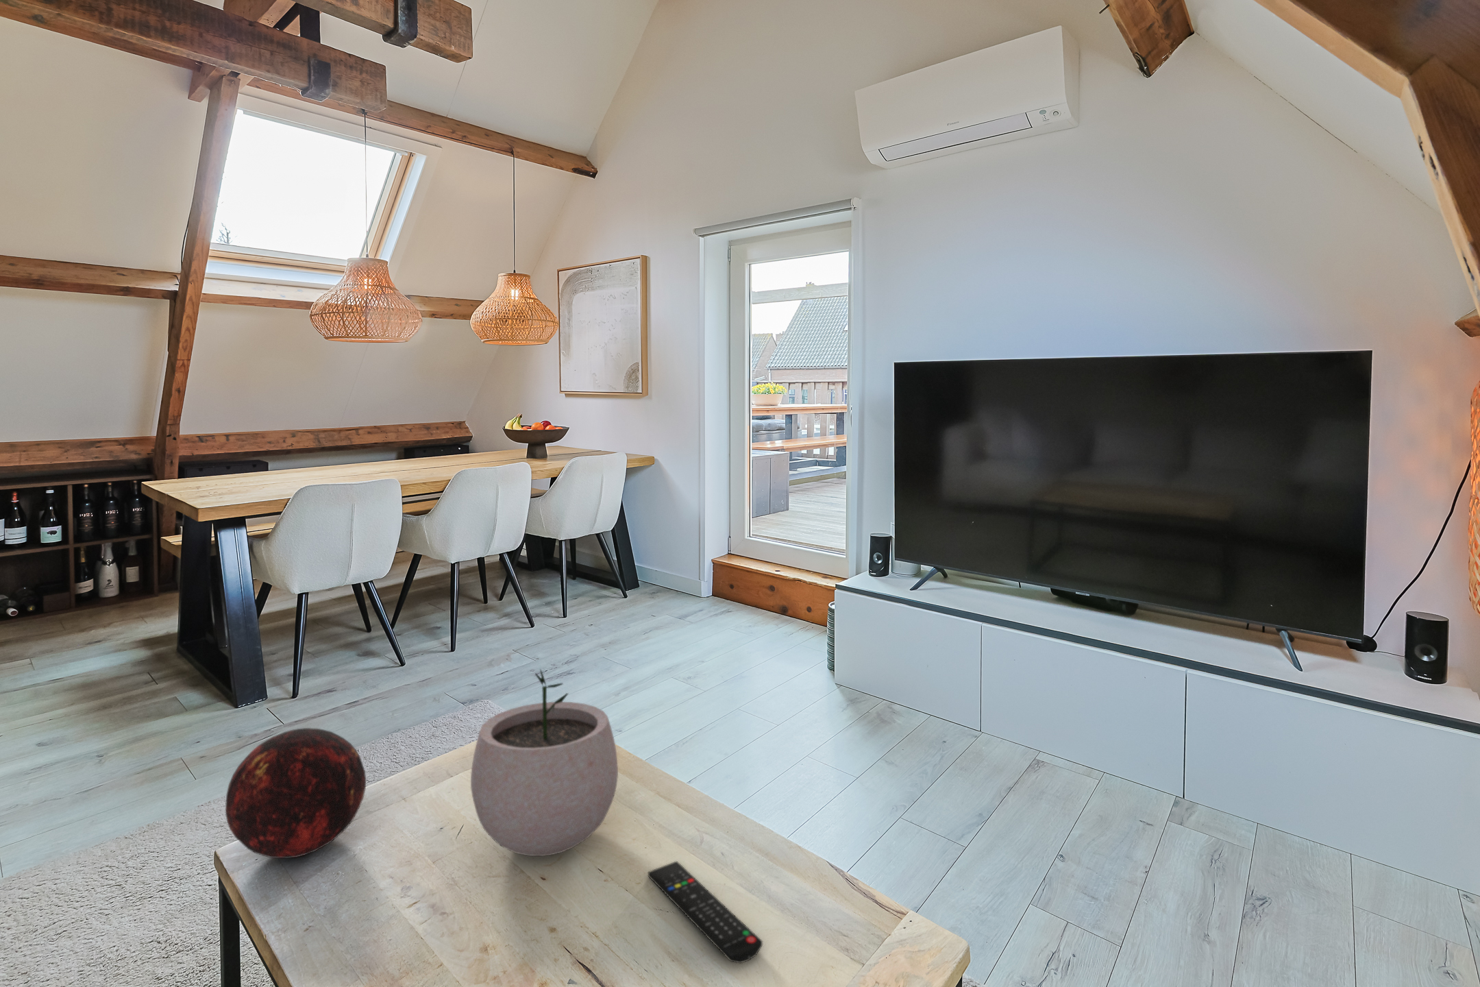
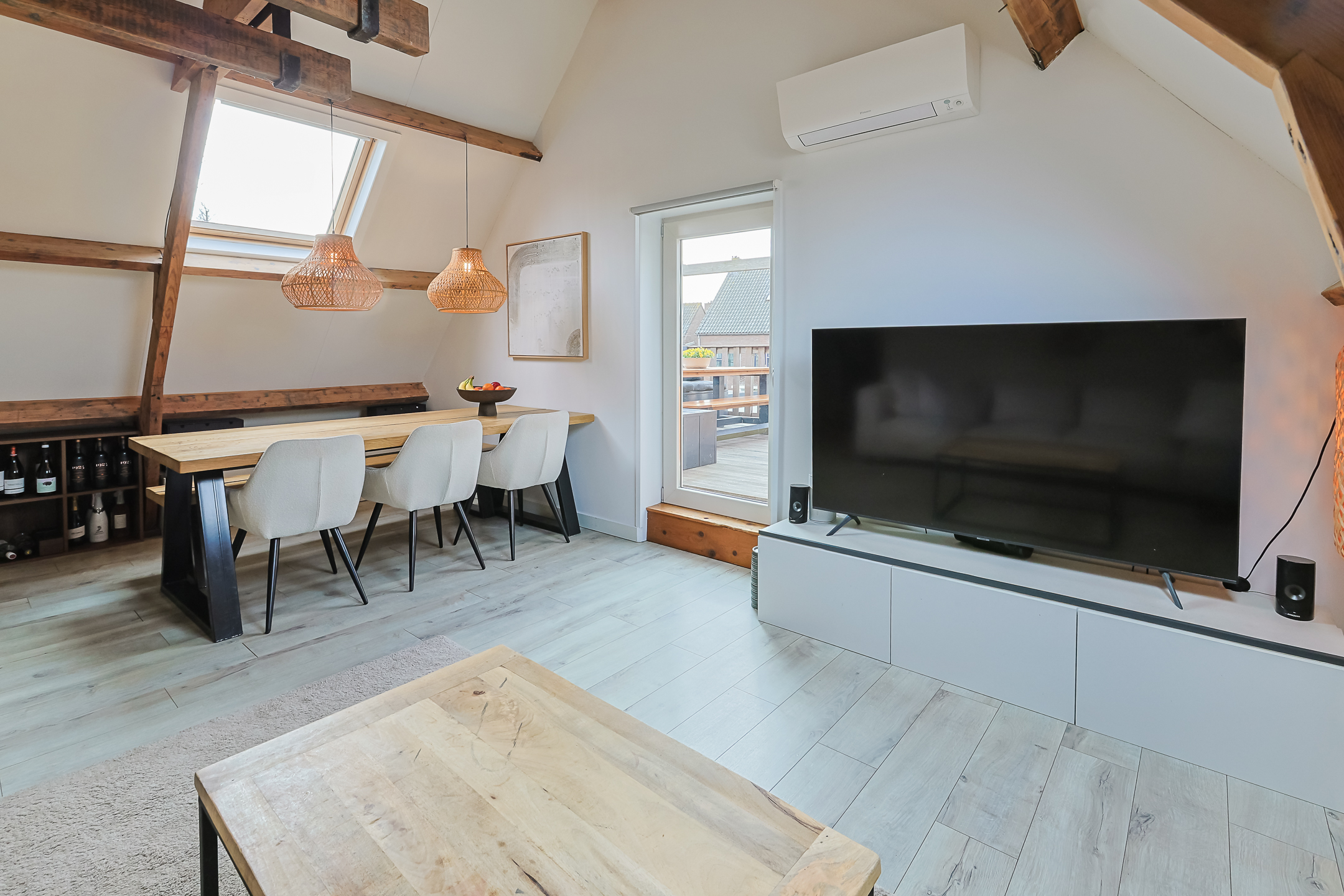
- decorative orb [225,727,367,859]
- plant pot [470,669,619,857]
- remote control [648,860,763,964]
